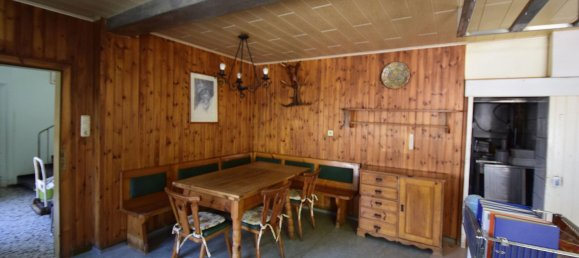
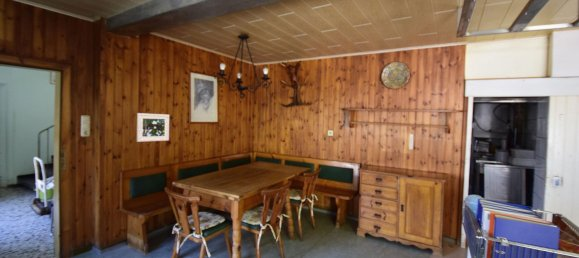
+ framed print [136,112,170,143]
